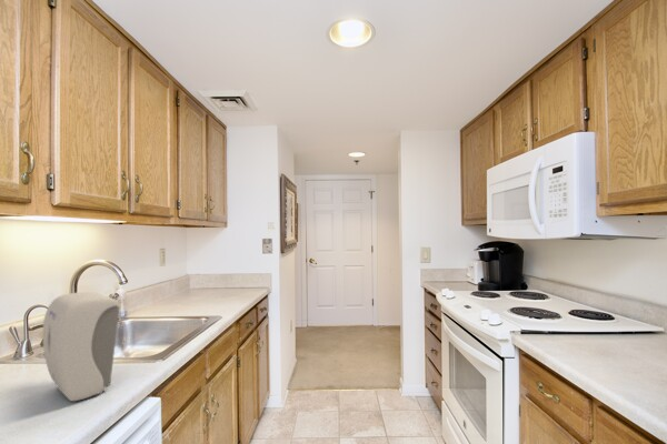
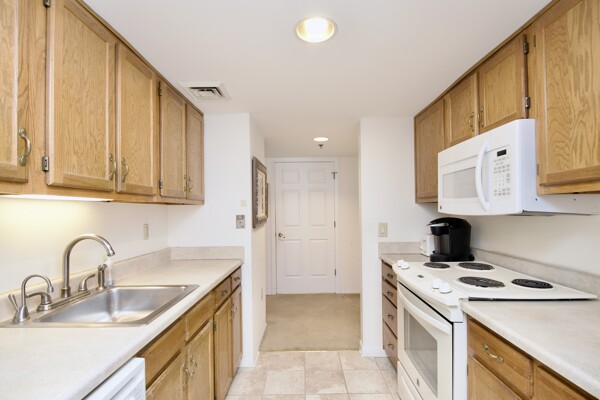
- soap dispenser [42,291,121,402]
